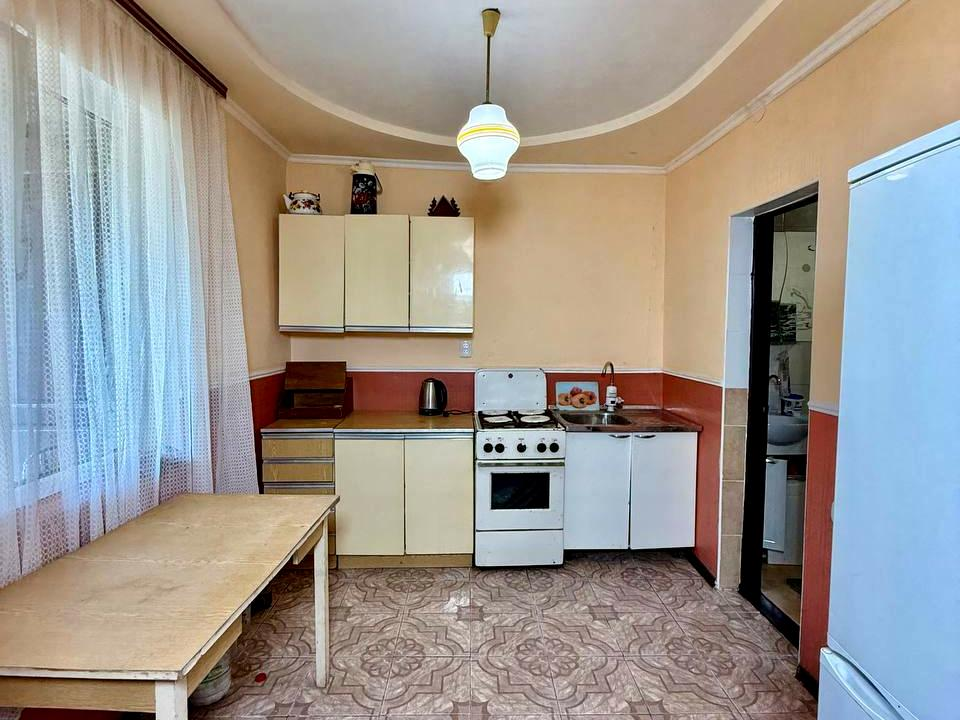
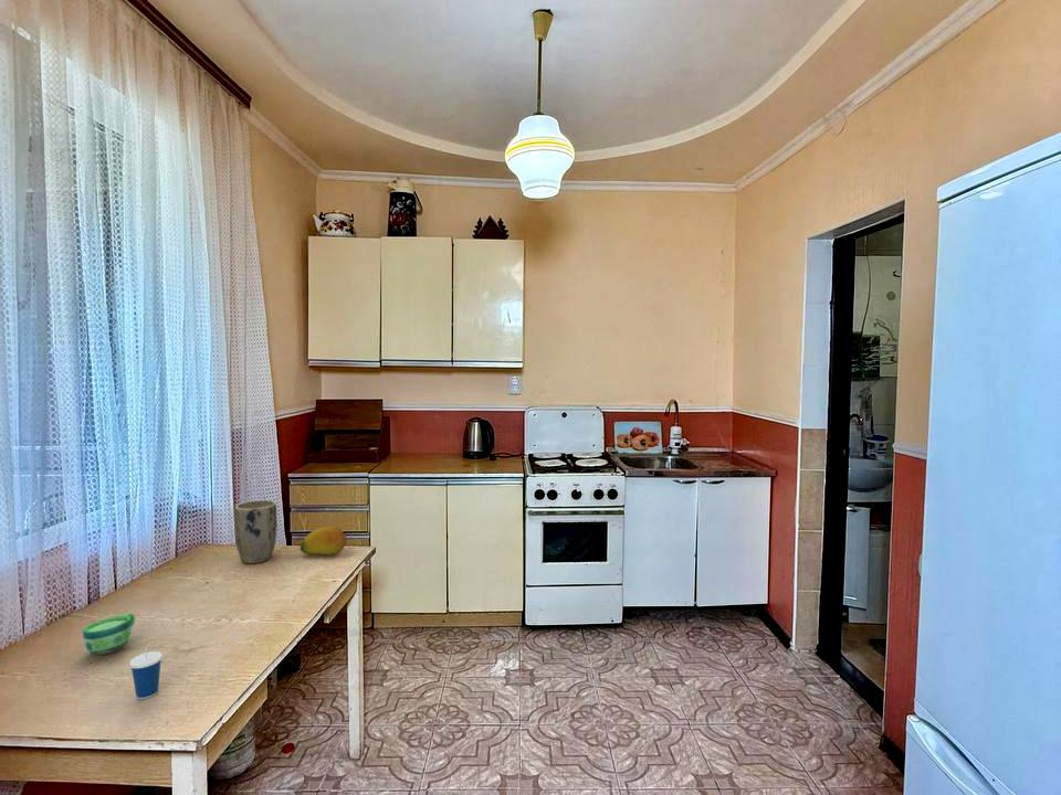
+ plant pot [233,499,279,564]
+ cup [82,612,136,656]
+ cup [128,639,164,700]
+ fruit [300,526,348,556]
